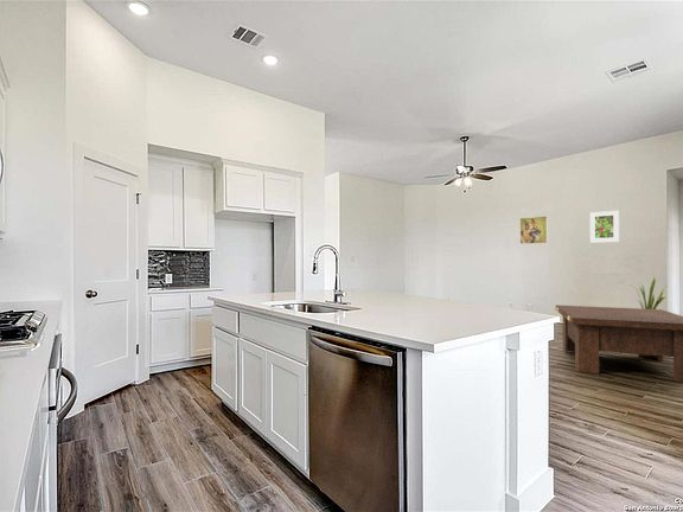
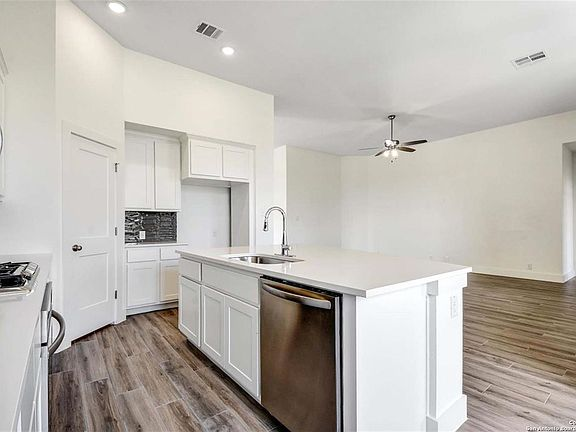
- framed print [519,215,549,245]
- coffee table [555,305,683,383]
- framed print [589,210,620,243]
- house plant [628,276,669,309]
